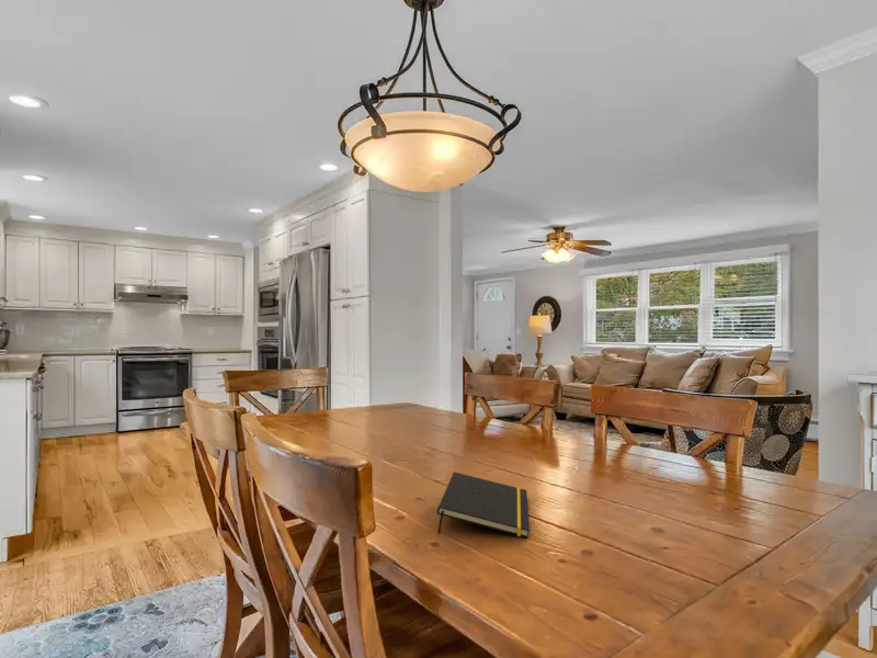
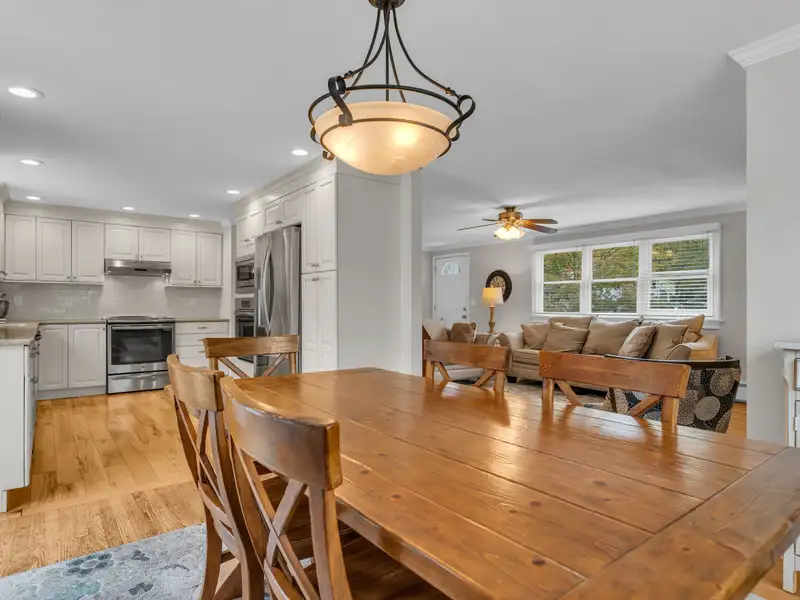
- notepad [436,470,531,538]
